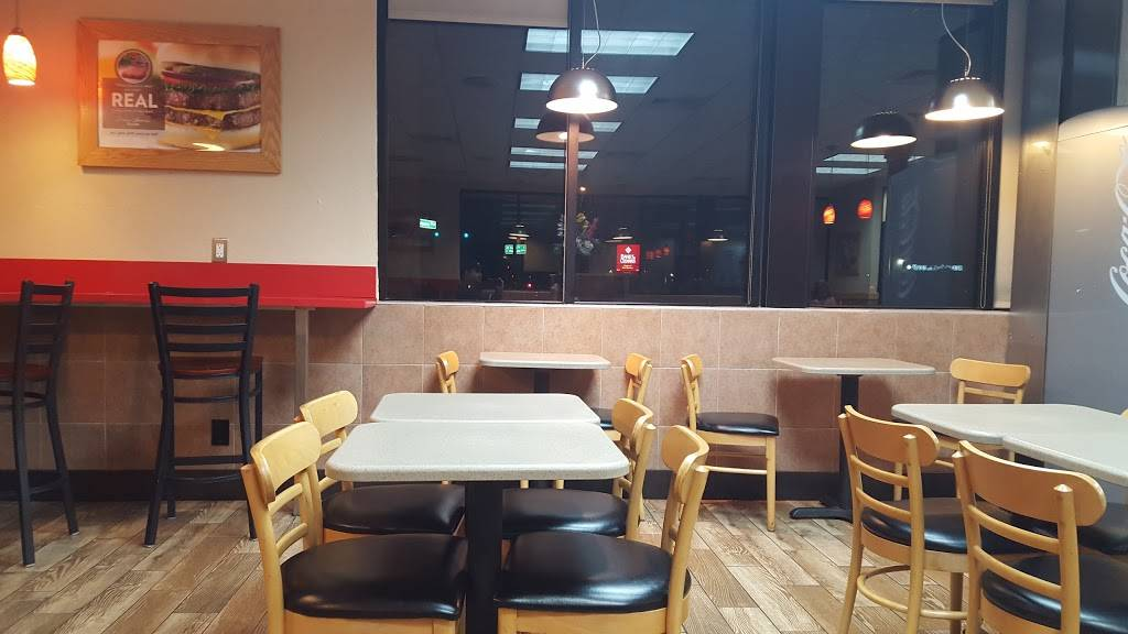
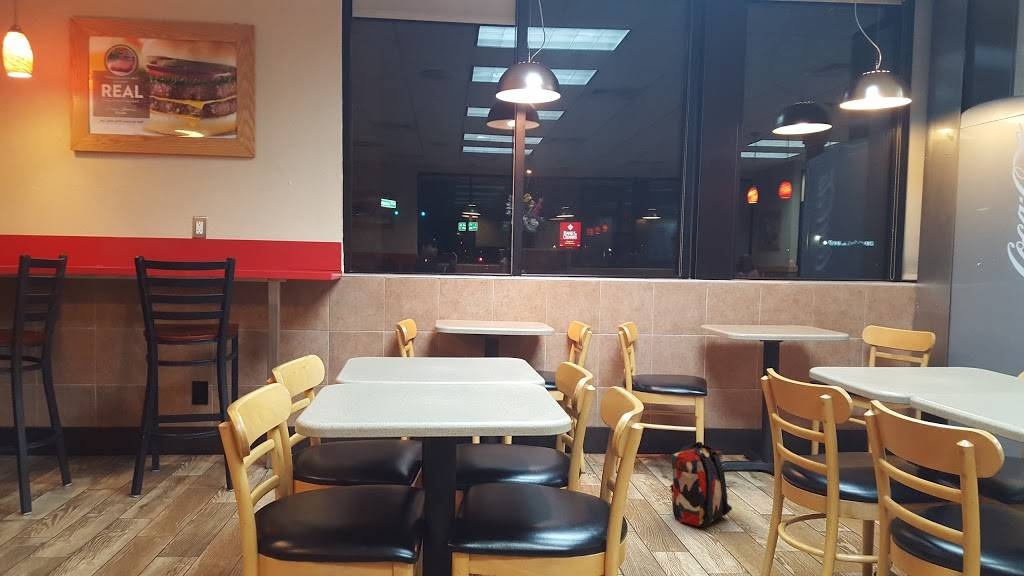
+ backpack [669,441,733,528]
